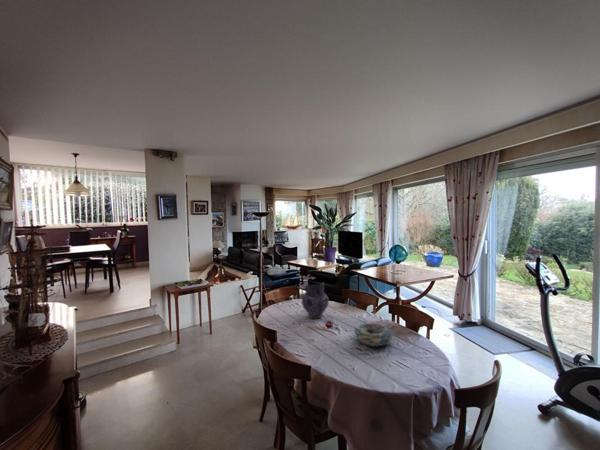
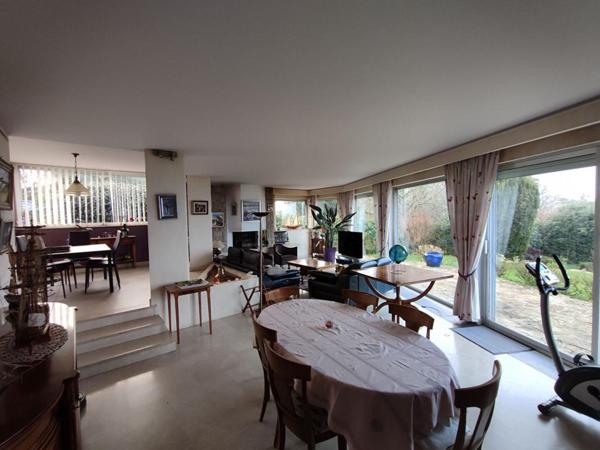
- decorative bowl [353,322,394,347]
- pottery [301,281,330,319]
